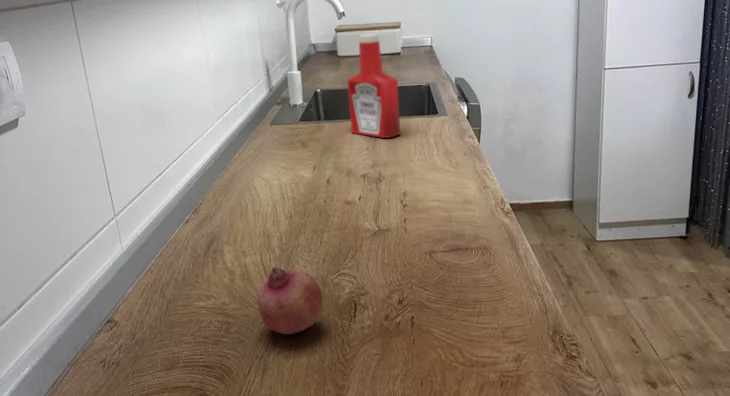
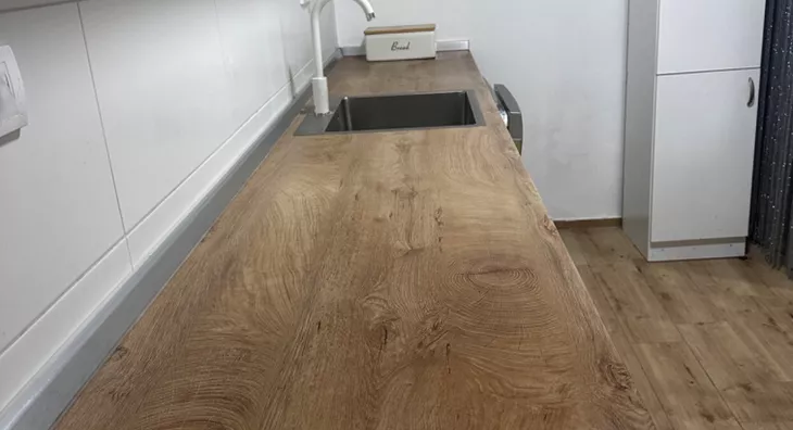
- soap bottle [346,32,401,139]
- fruit [256,267,324,335]
